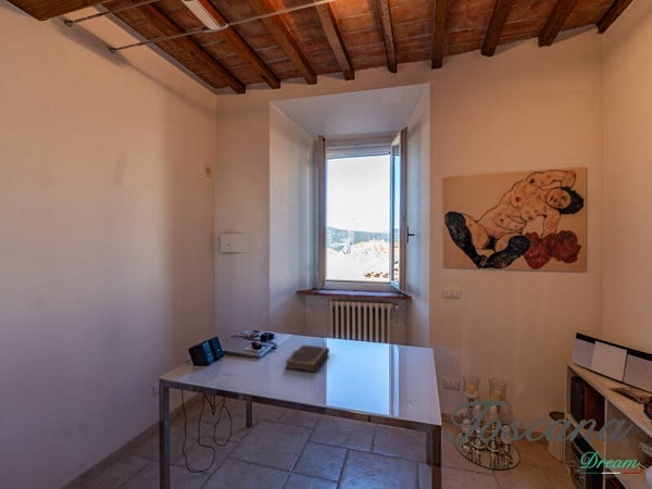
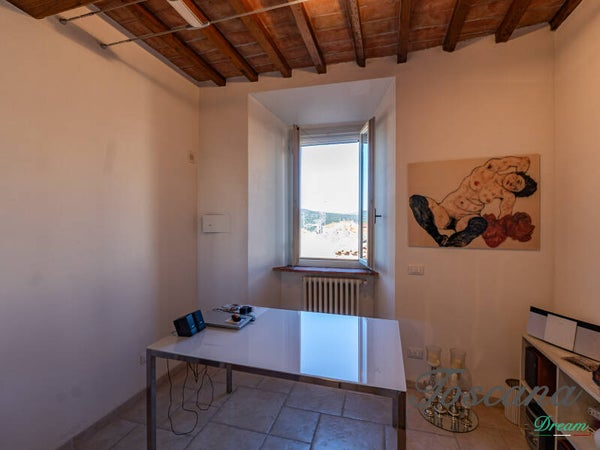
- notebook [284,343,330,374]
